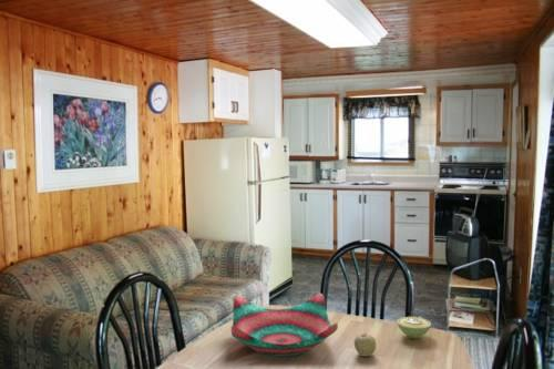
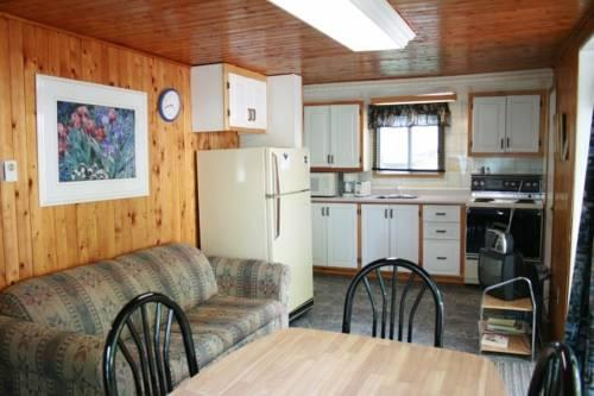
- decorative bowl [230,293,339,357]
- sugar bowl [397,316,432,339]
- fruit [353,331,377,357]
